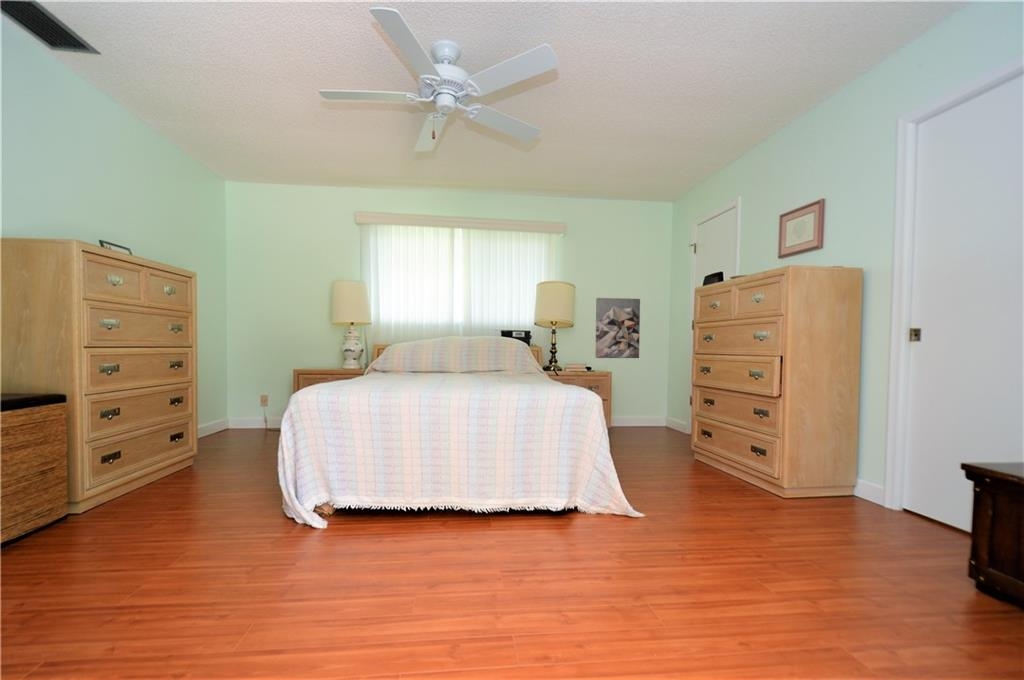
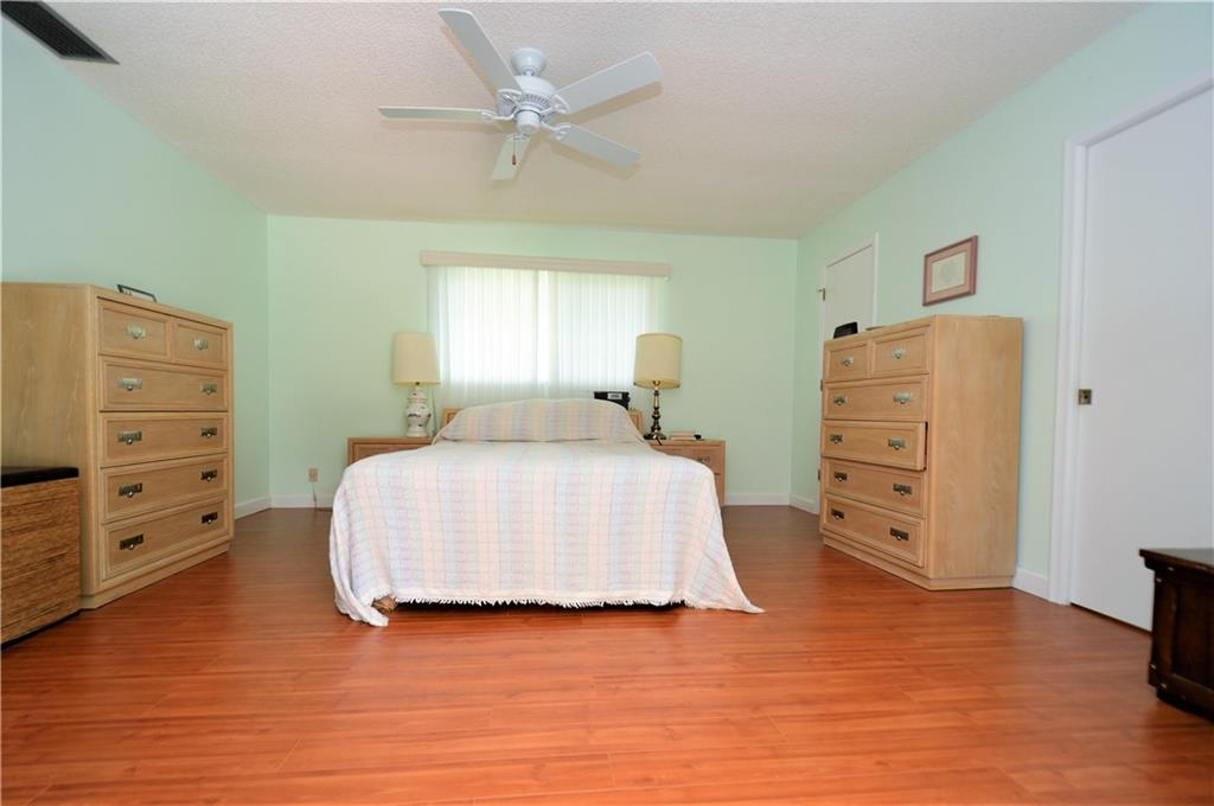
- wall art [594,297,641,359]
